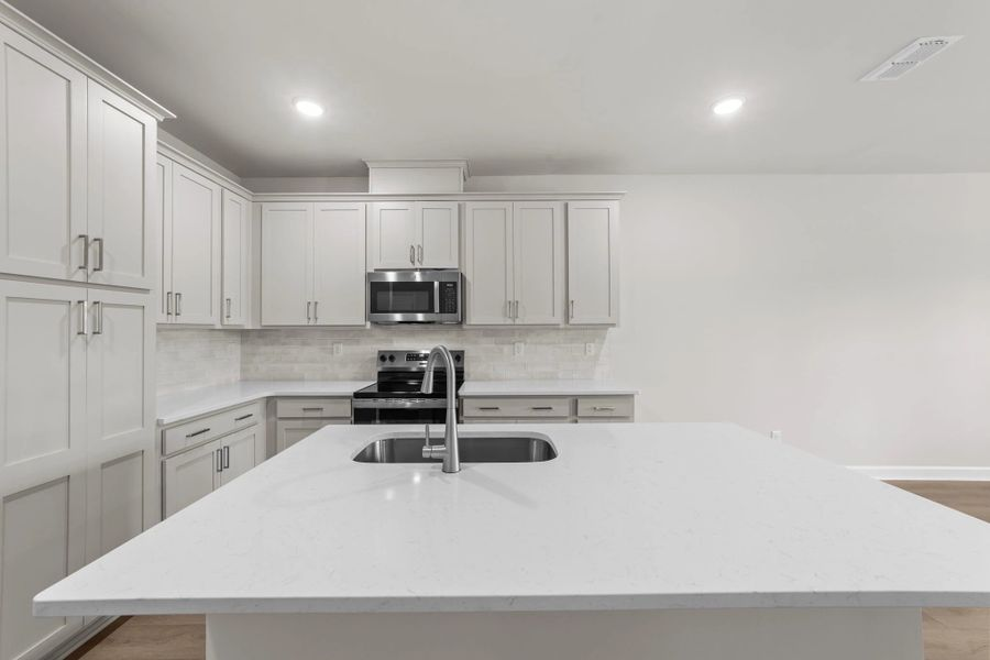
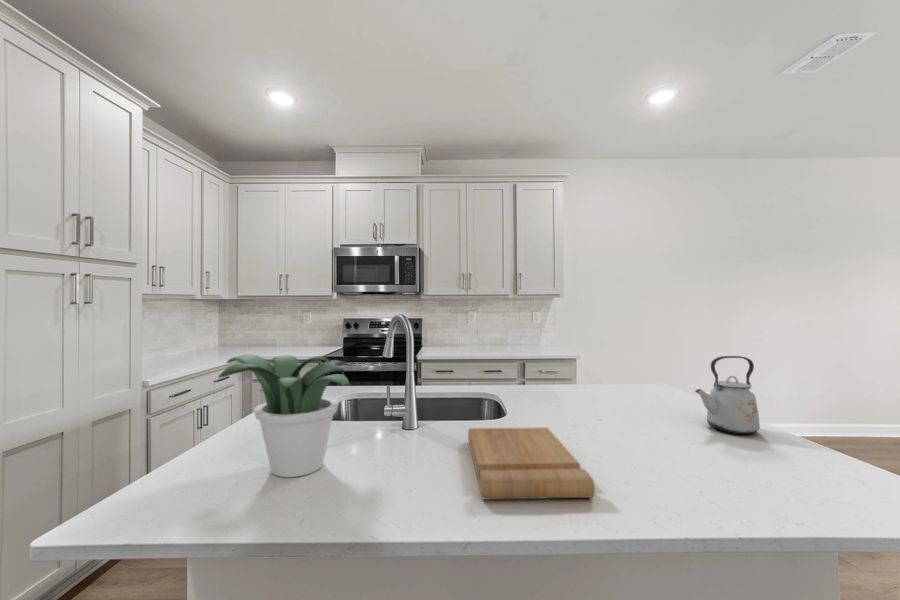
+ potted plant [217,353,351,478]
+ cutting board [467,427,596,500]
+ kettle [694,355,761,435]
